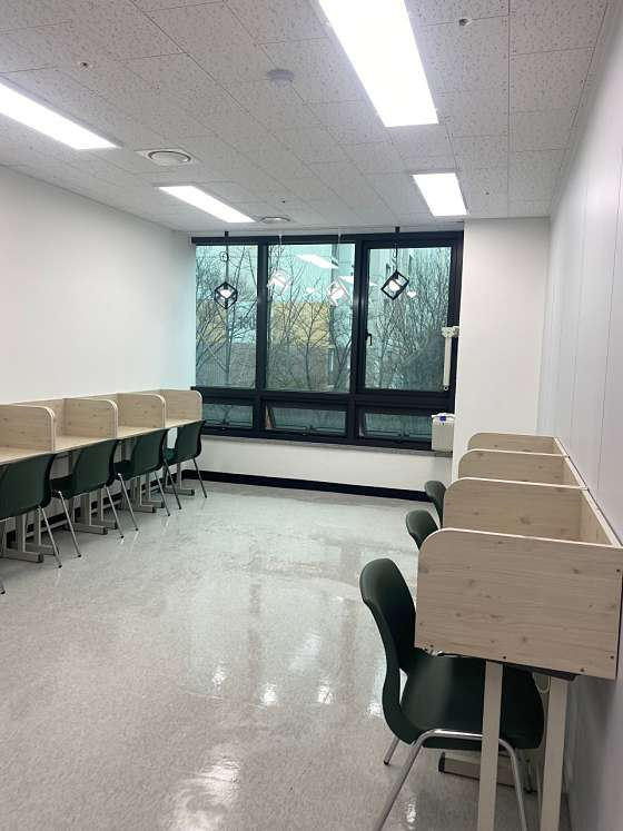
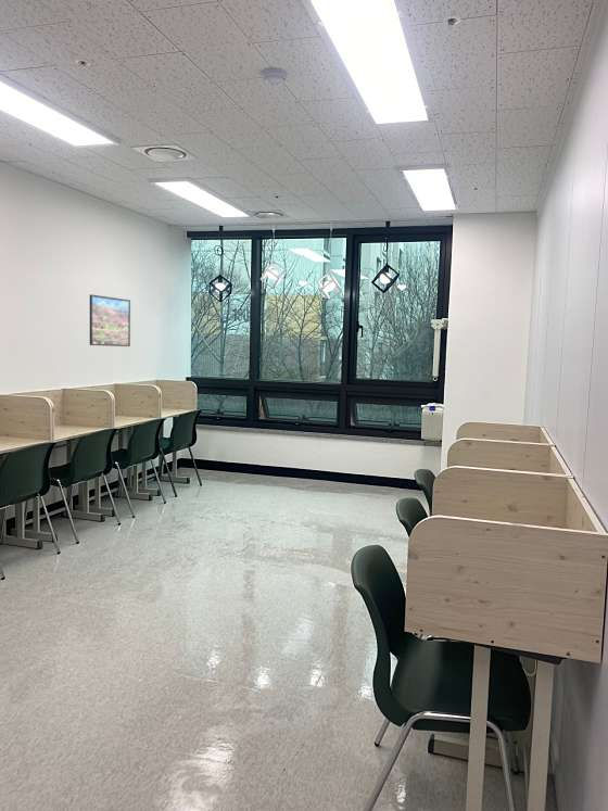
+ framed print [89,293,131,347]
